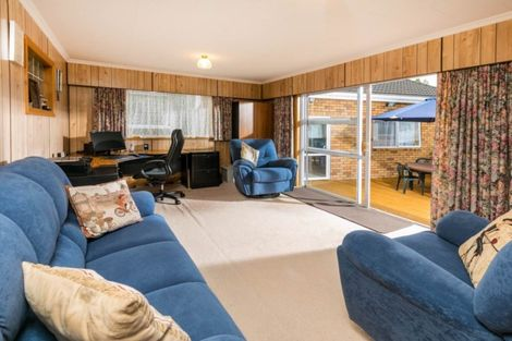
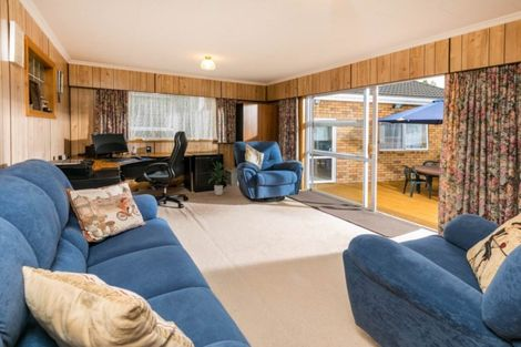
+ indoor plant [207,160,233,196]
